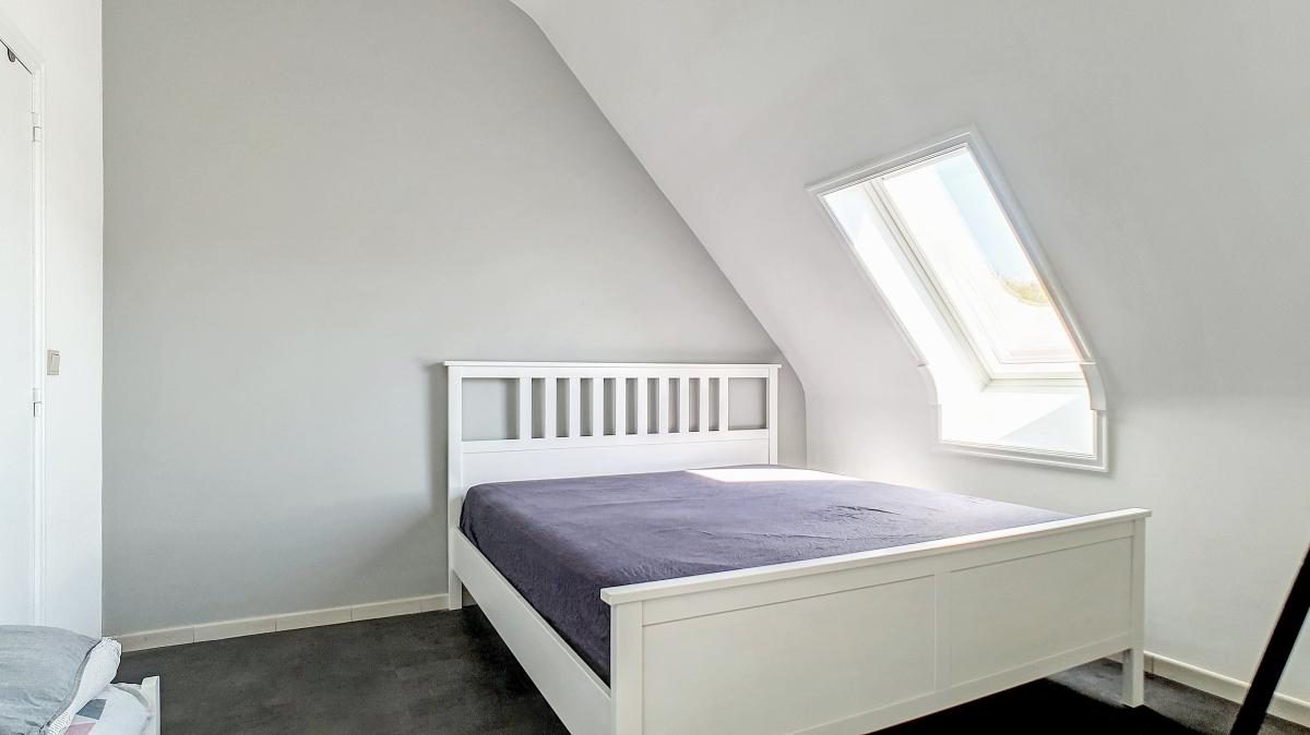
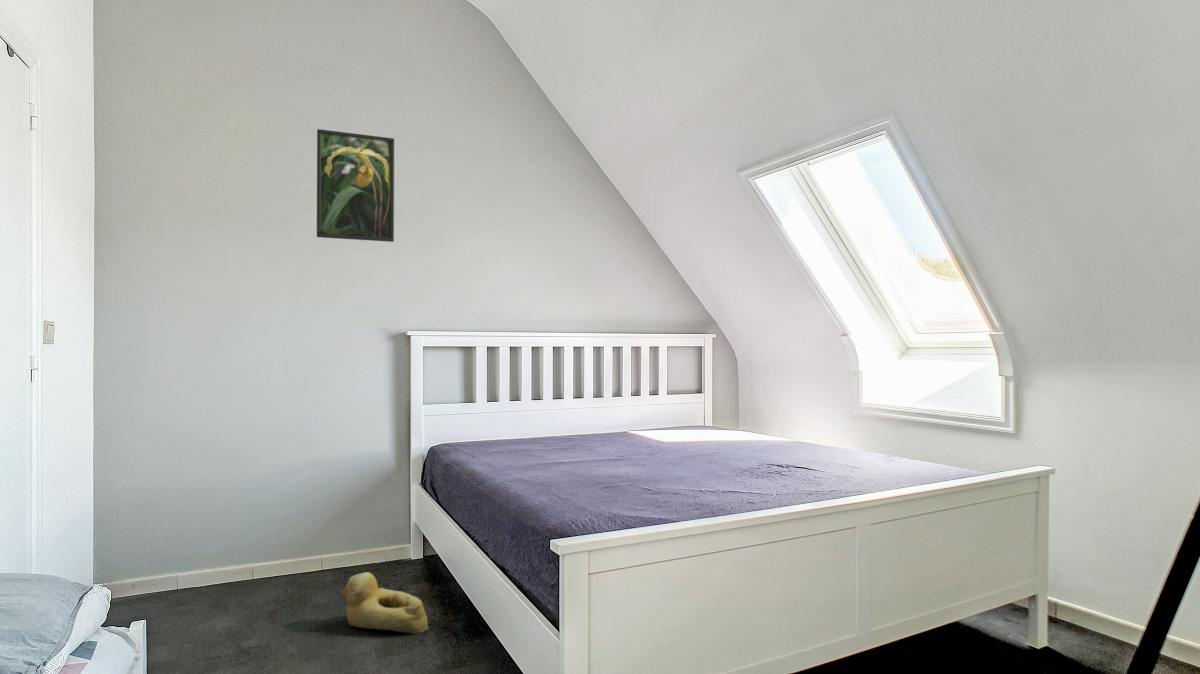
+ rubber duck [341,571,429,635]
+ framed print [316,128,395,243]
